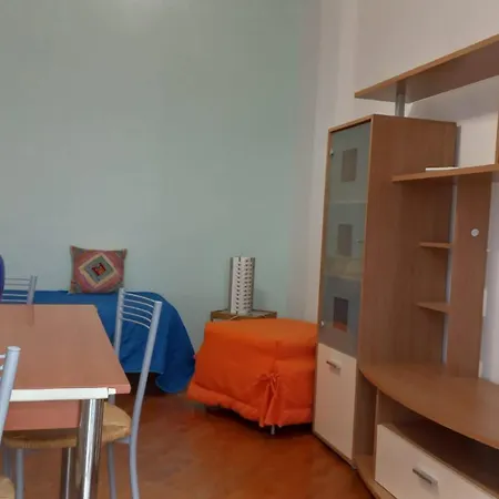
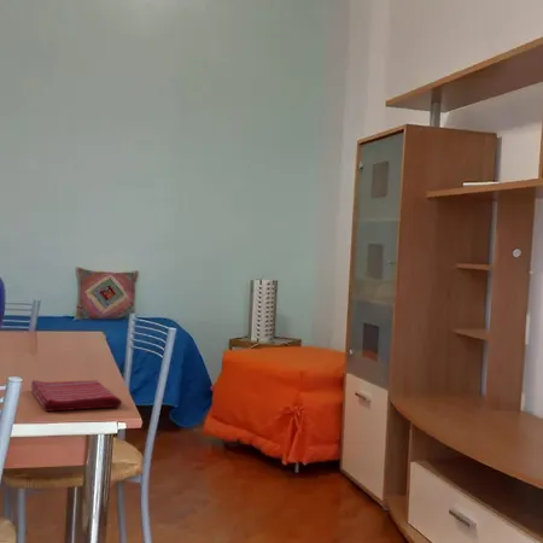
+ dish towel [30,379,123,413]
